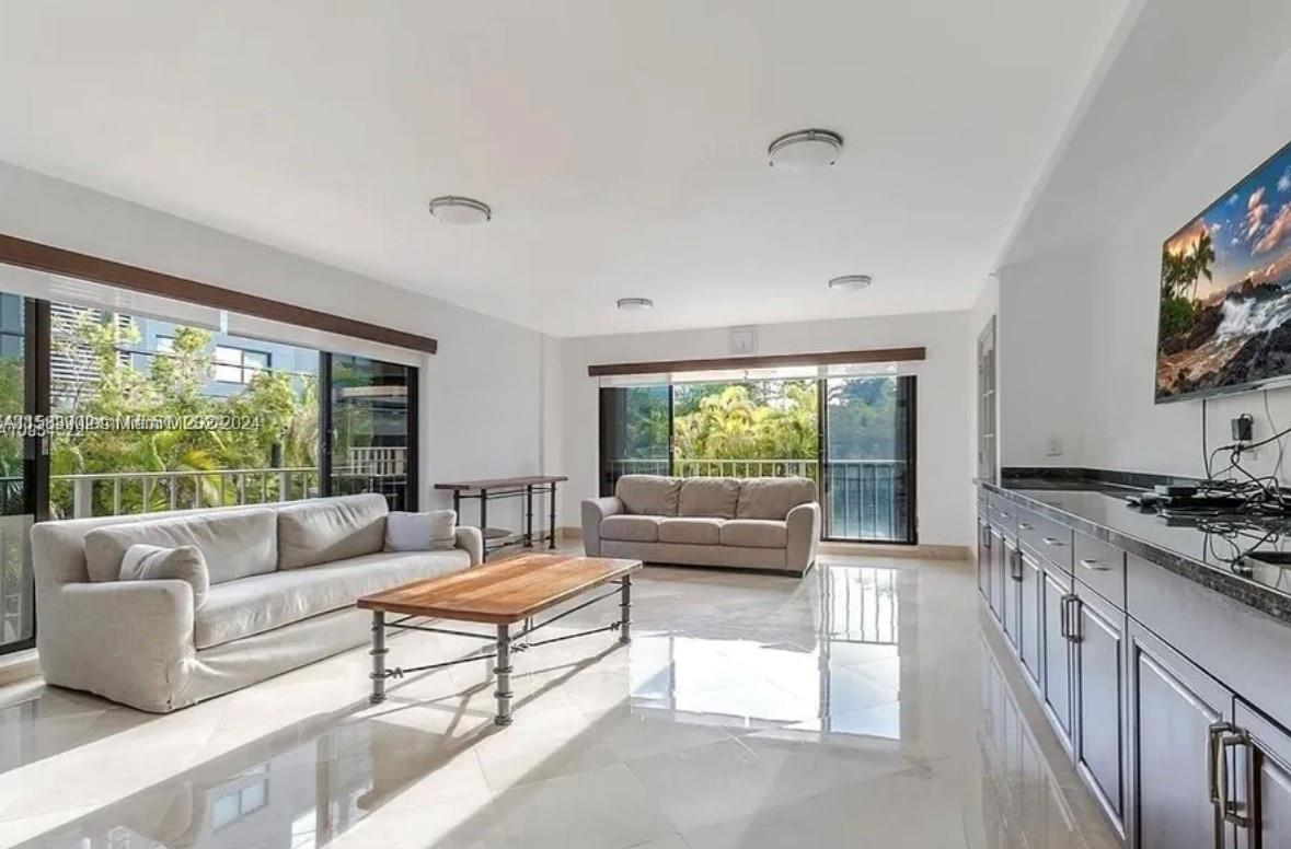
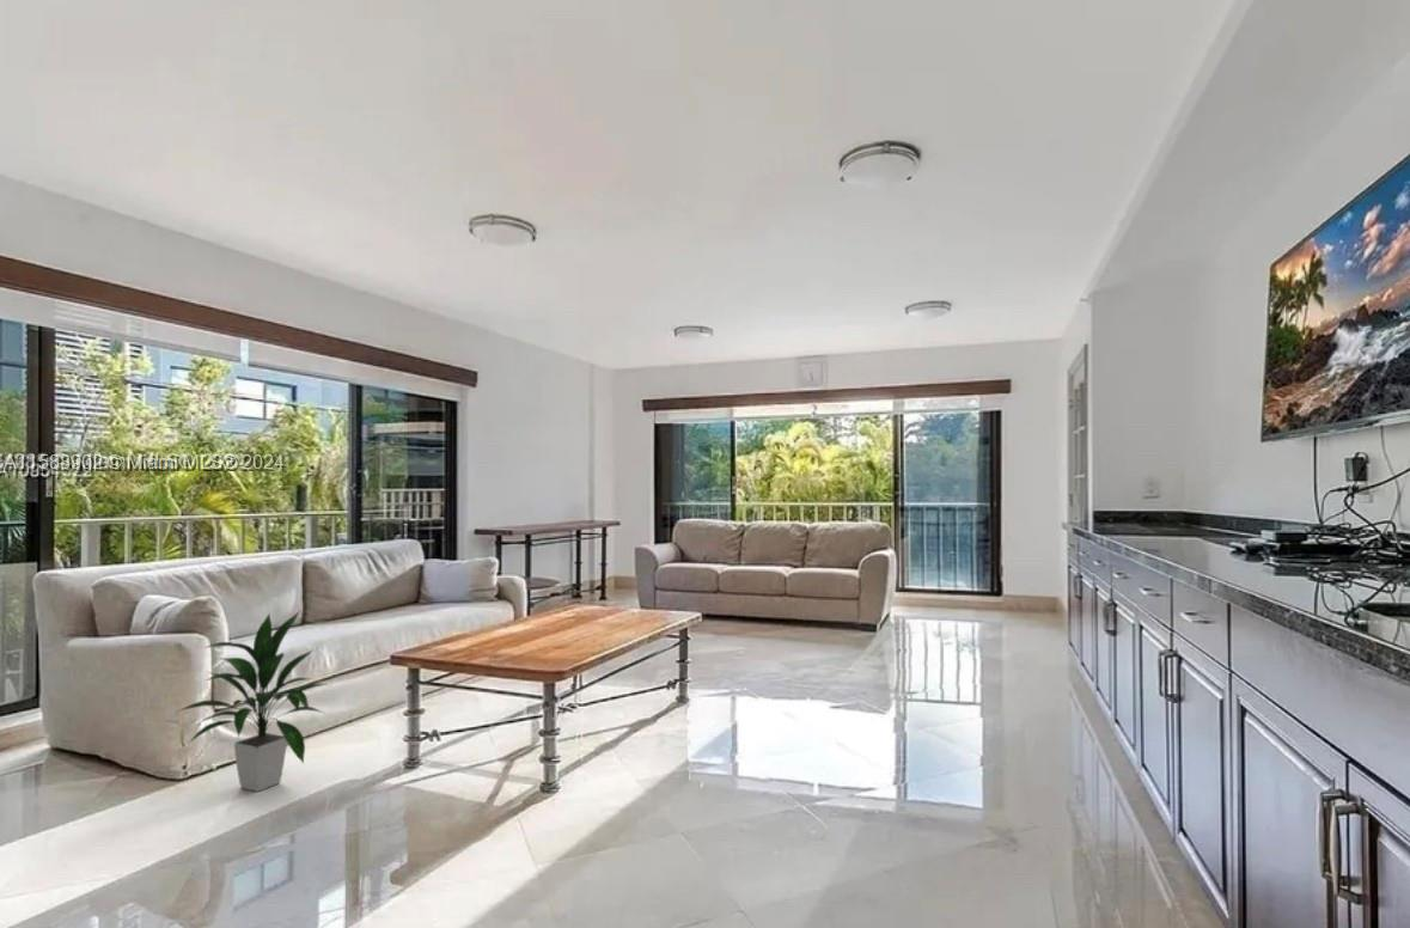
+ indoor plant [173,610,328,793]
